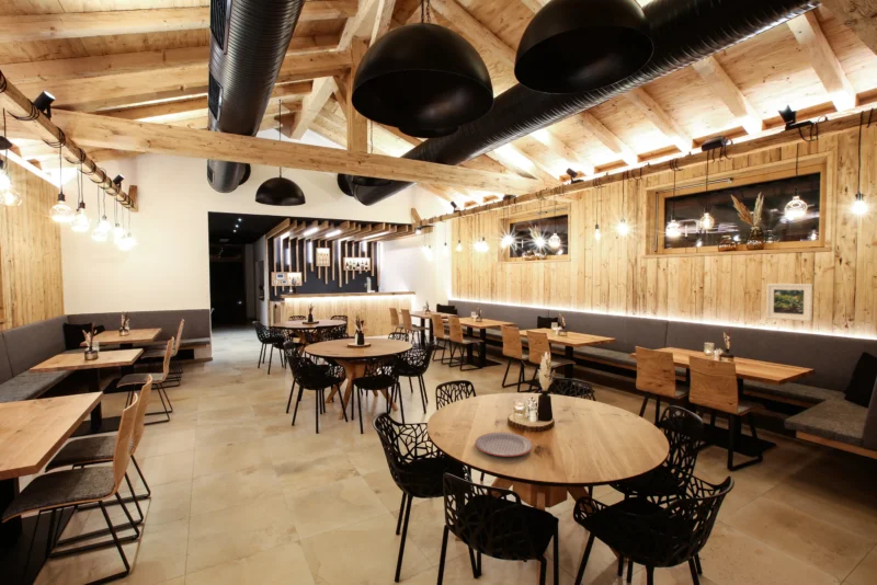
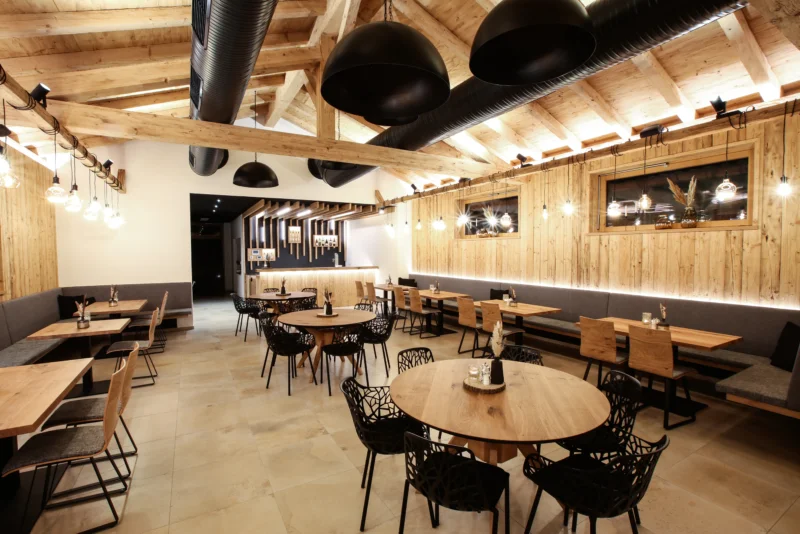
- plate [474,432,534,458]
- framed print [765,283,813,322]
